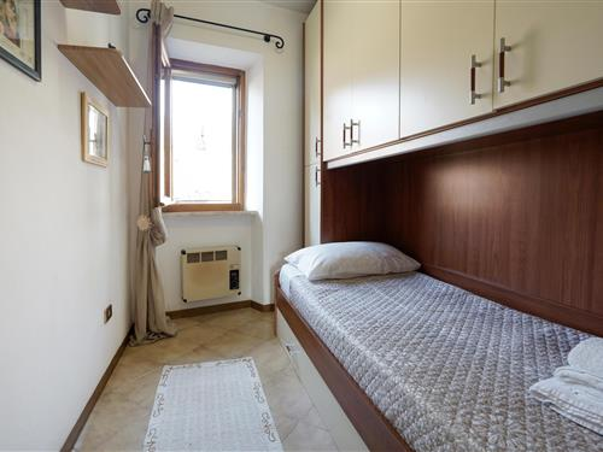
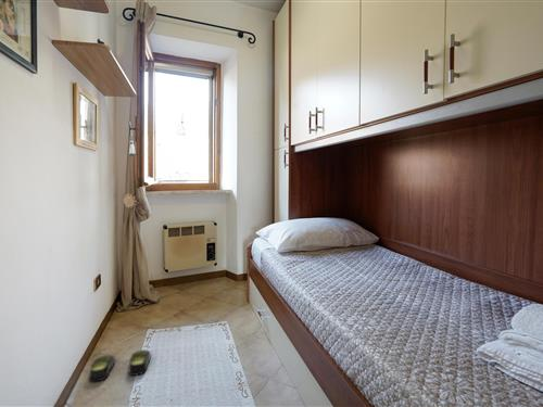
+ slippers [88,348,152,383]
